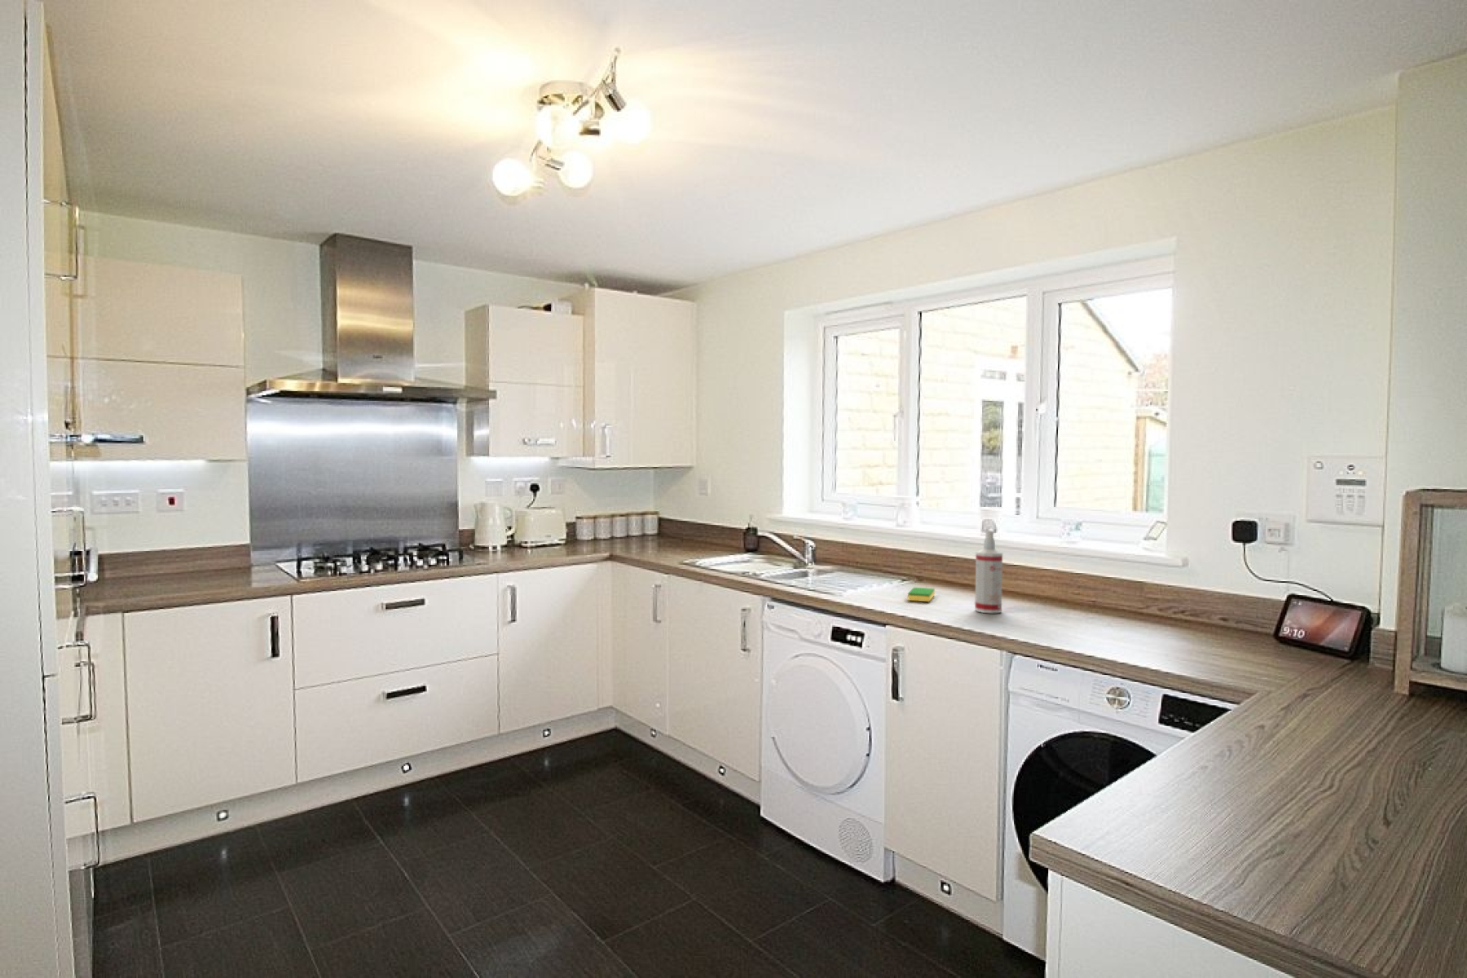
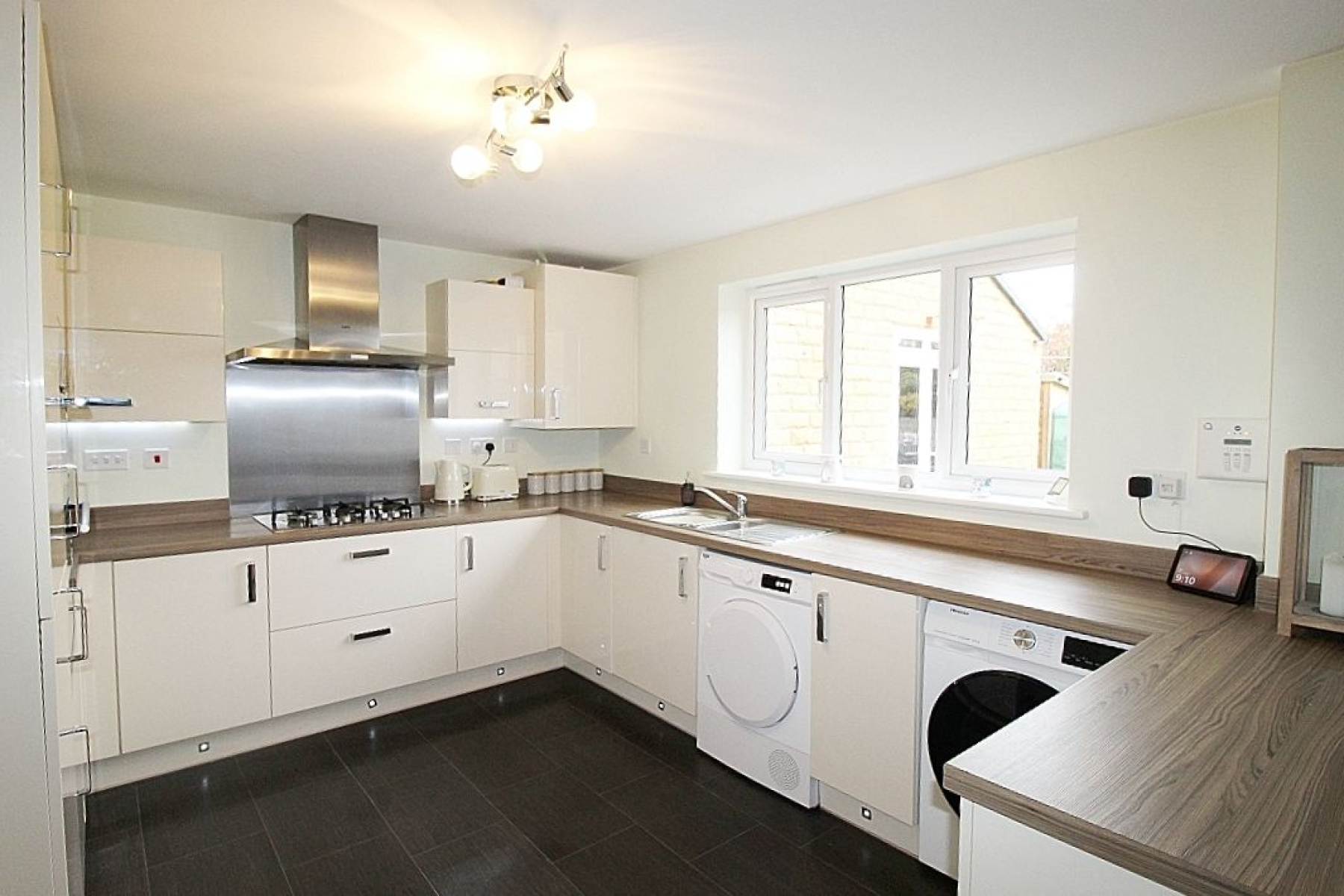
- spray bottle [974,529,1003,613]
- dish sponge [907,587,935,603]
